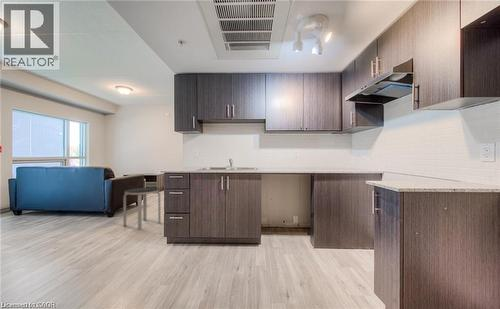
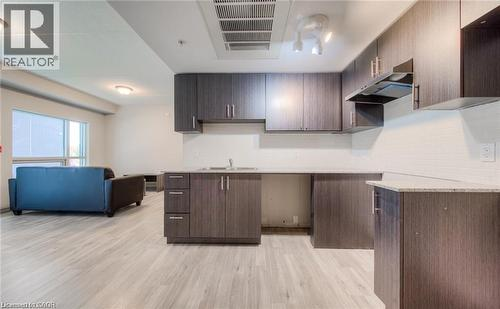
- side table [122,187,161,231]
